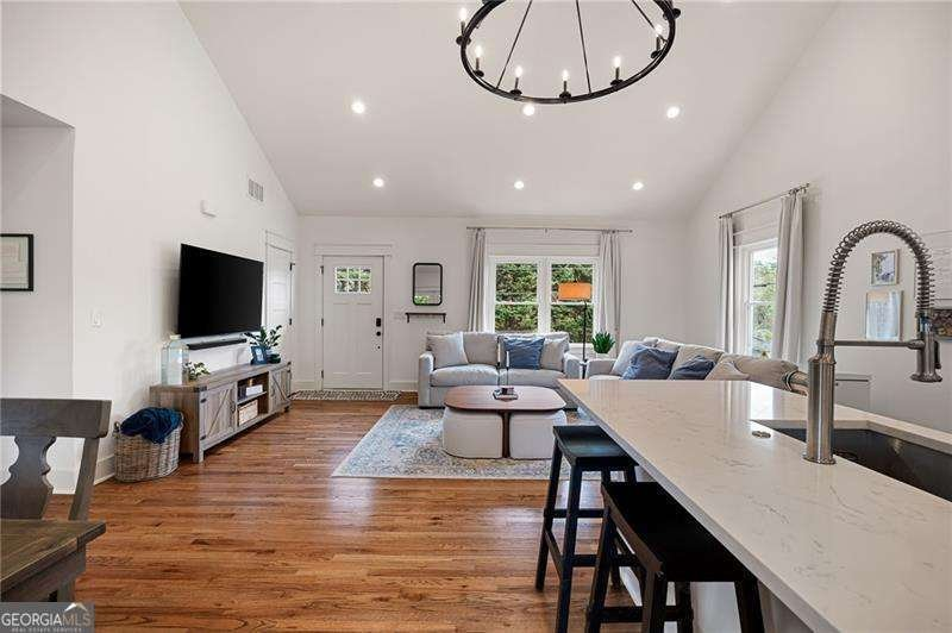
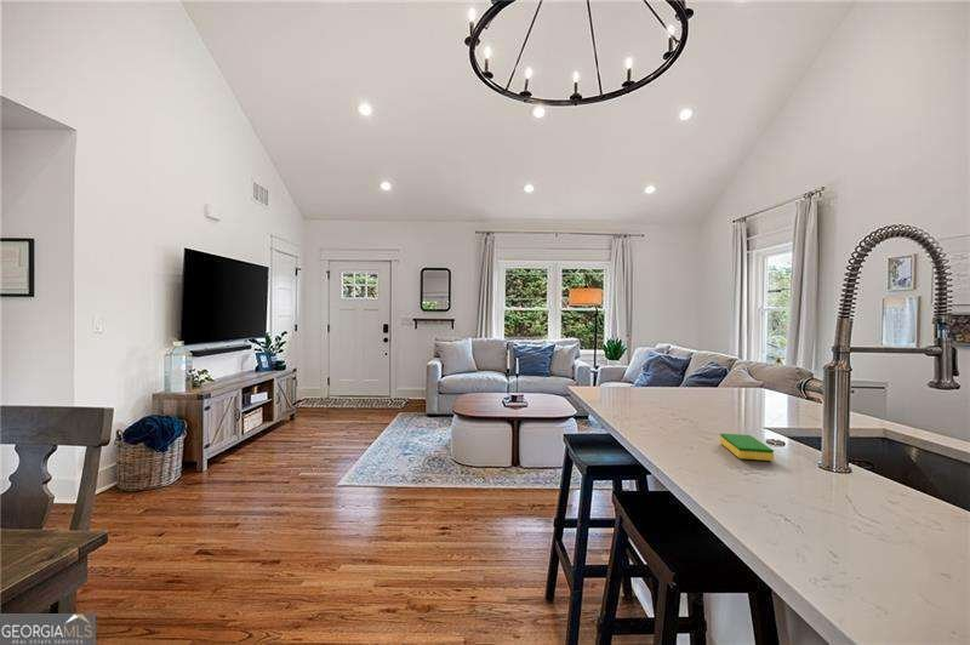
+ dish sponge [719,433,775,462]
